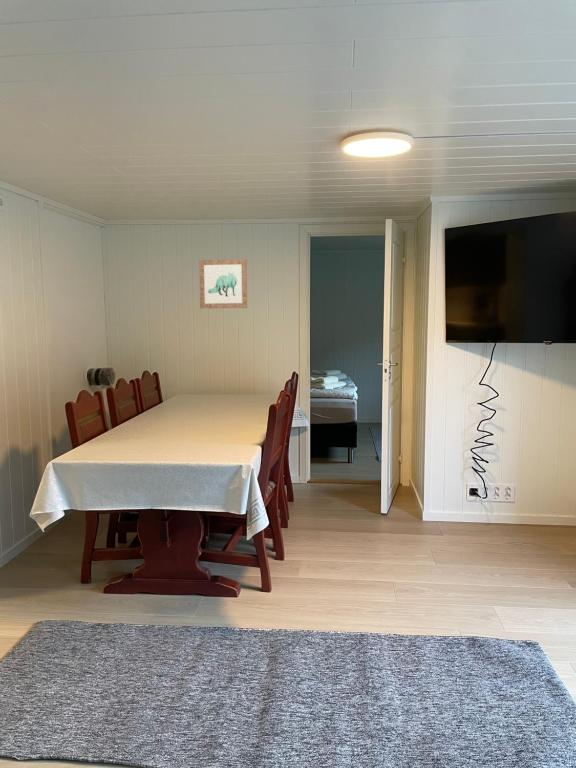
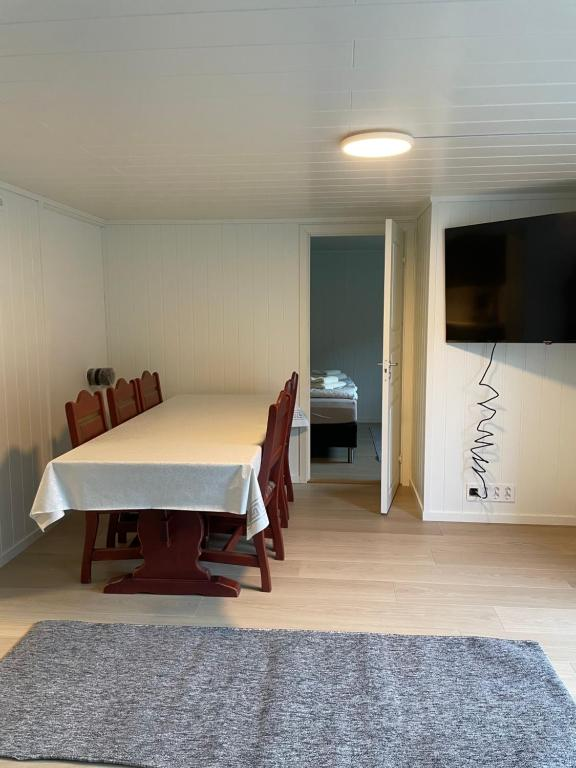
- wall art [198,258,248,309]
